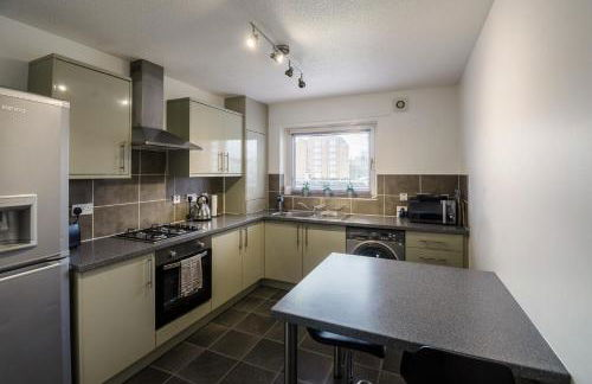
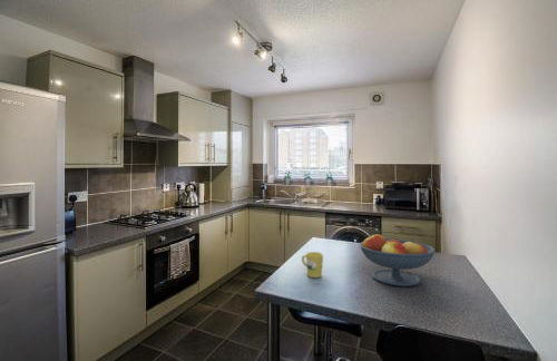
+ fruit bowl [359,233,437,287]
+ mug [301,251,324,279]
